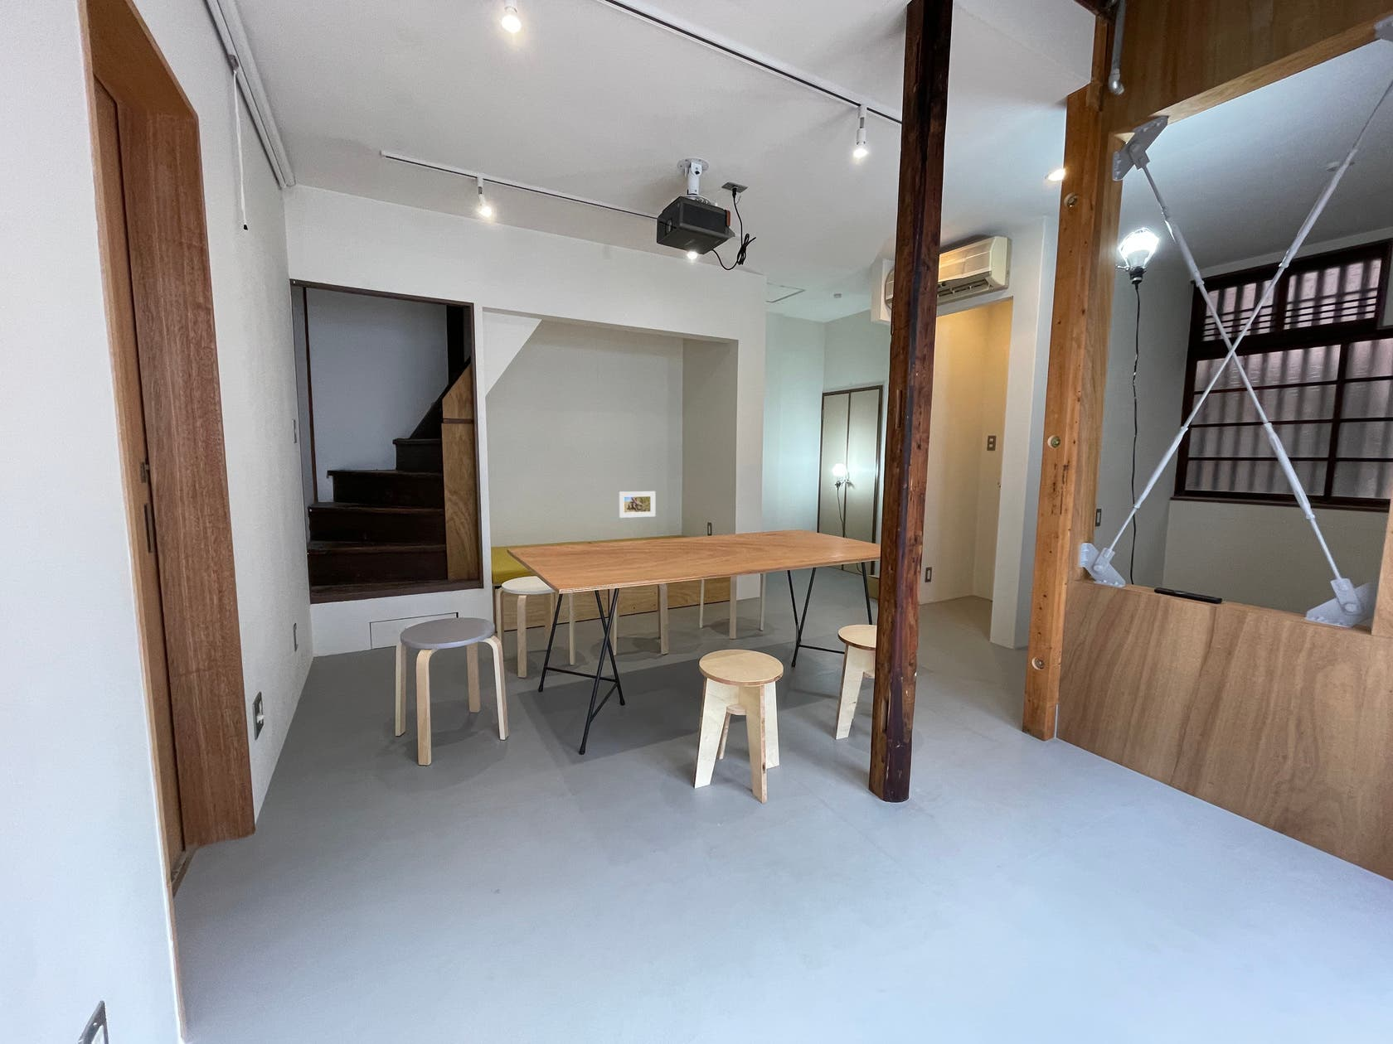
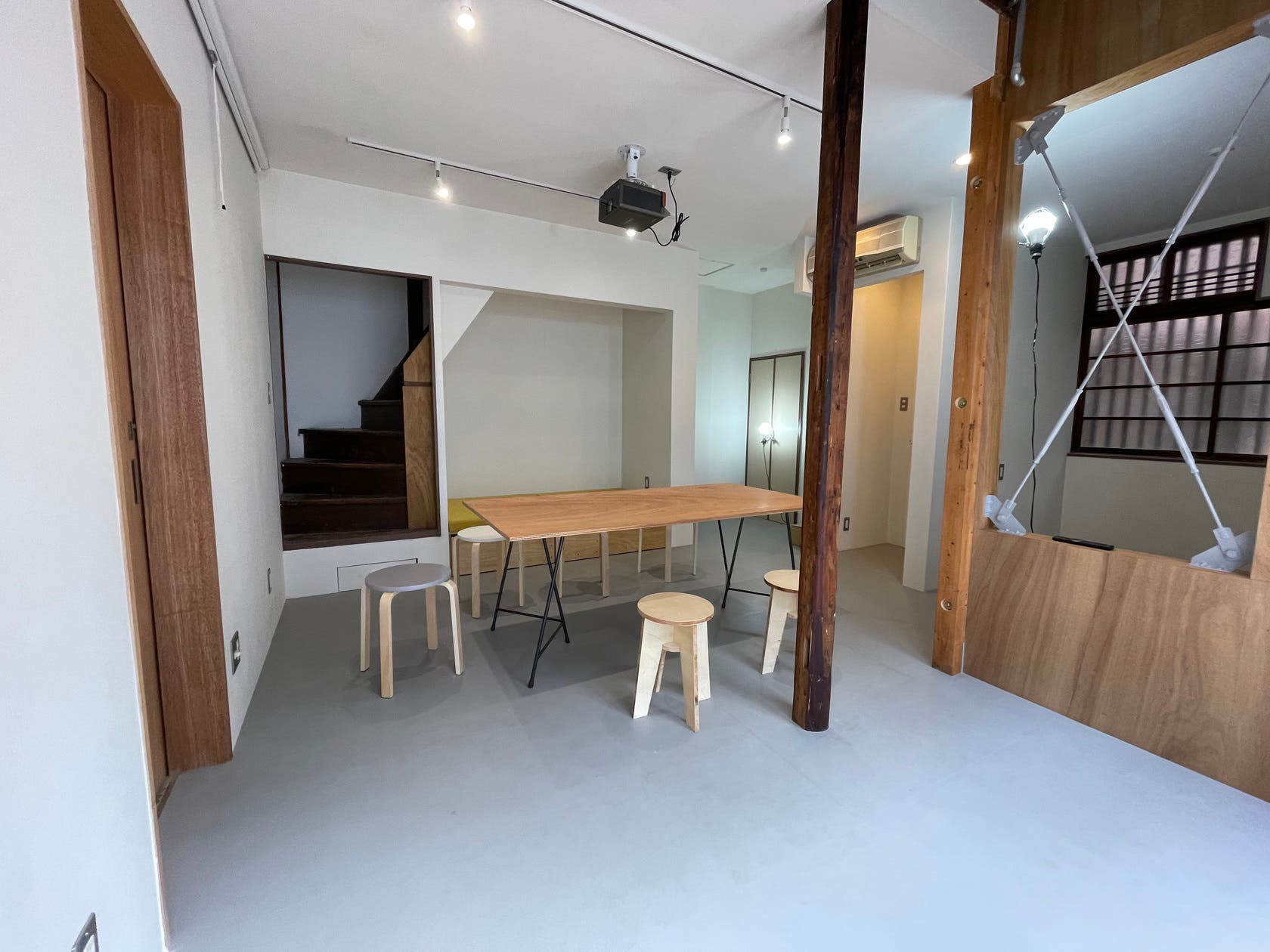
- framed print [619,490,656,519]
